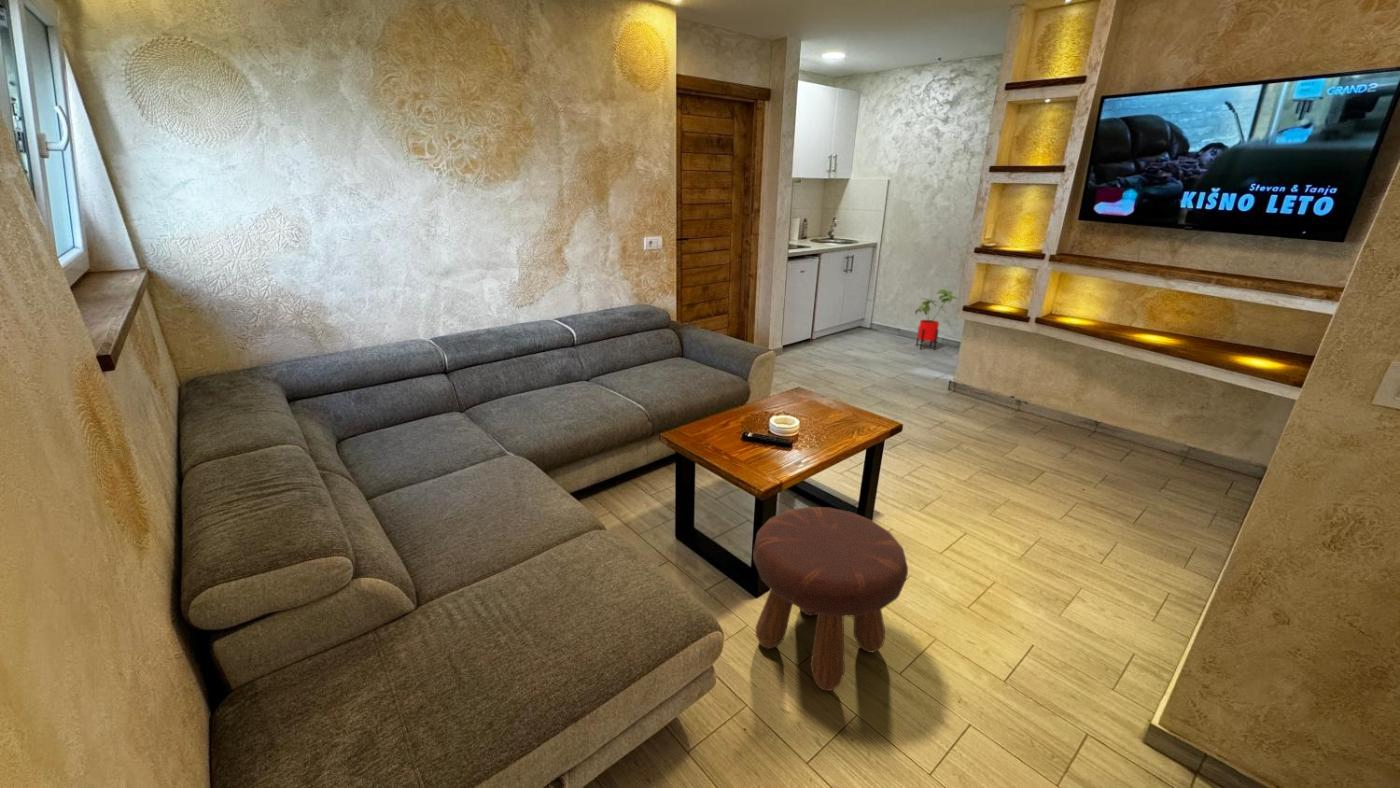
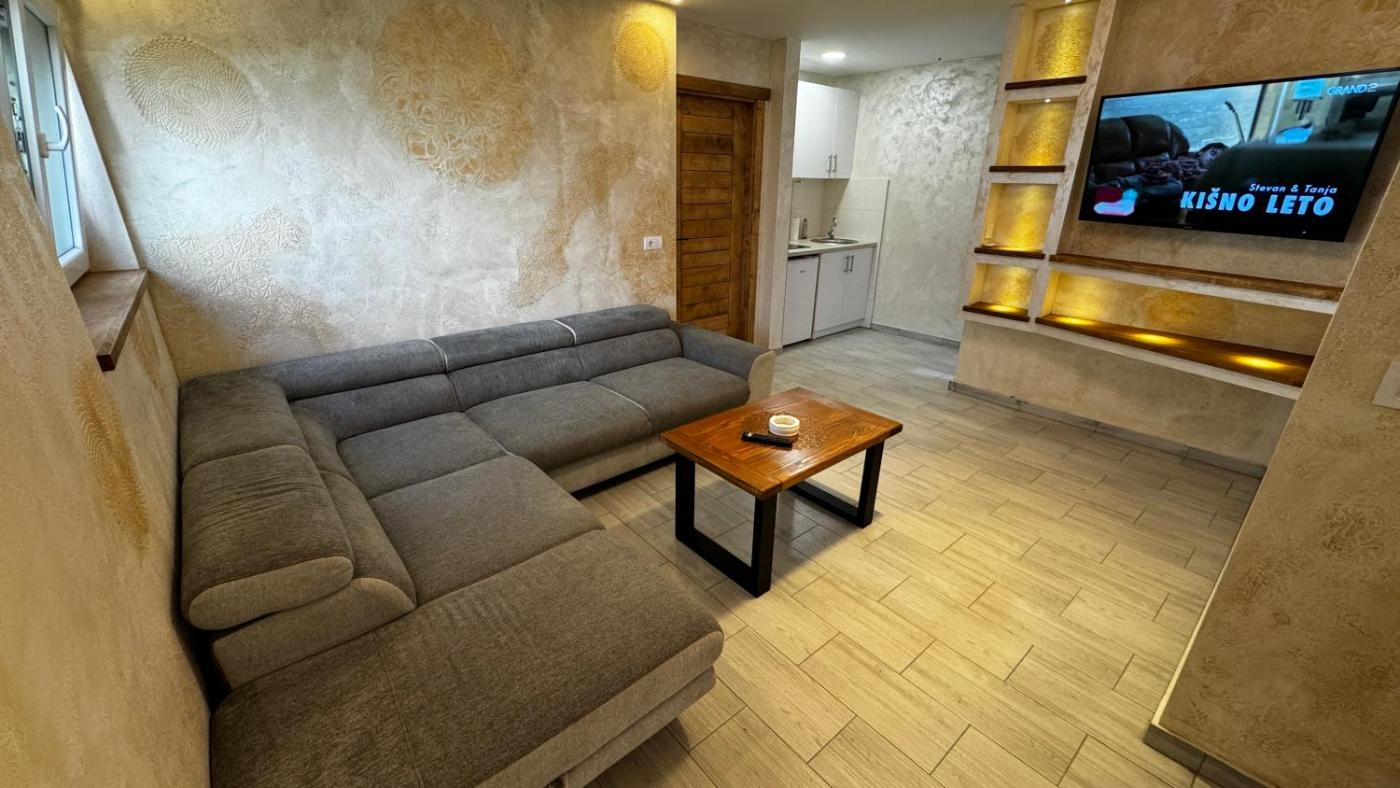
- footstool [752,506,909,692]
- house plant [914,288,959,351]
